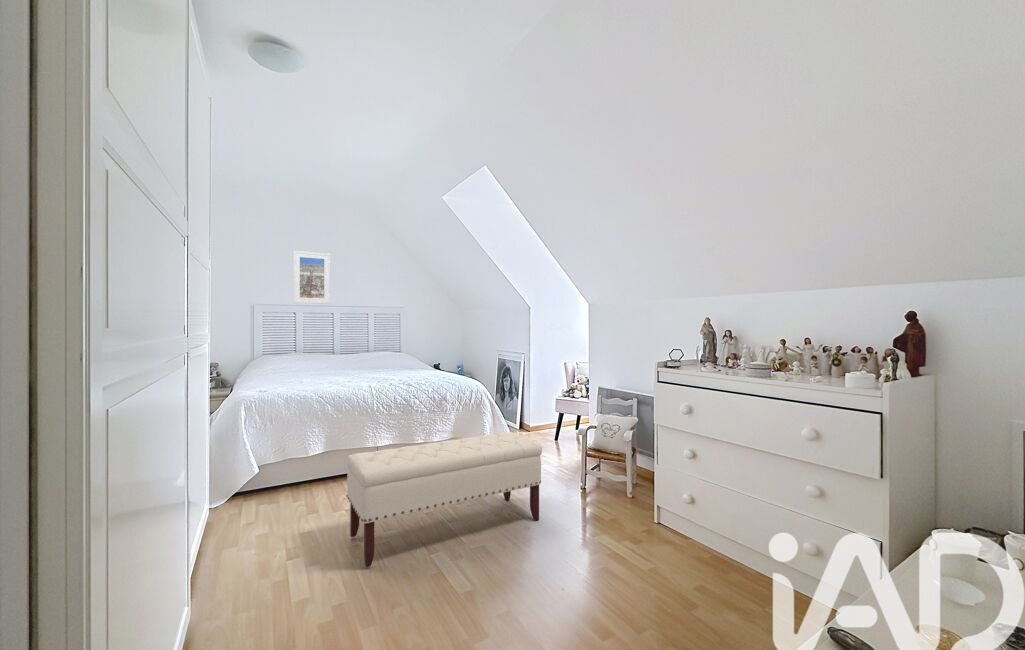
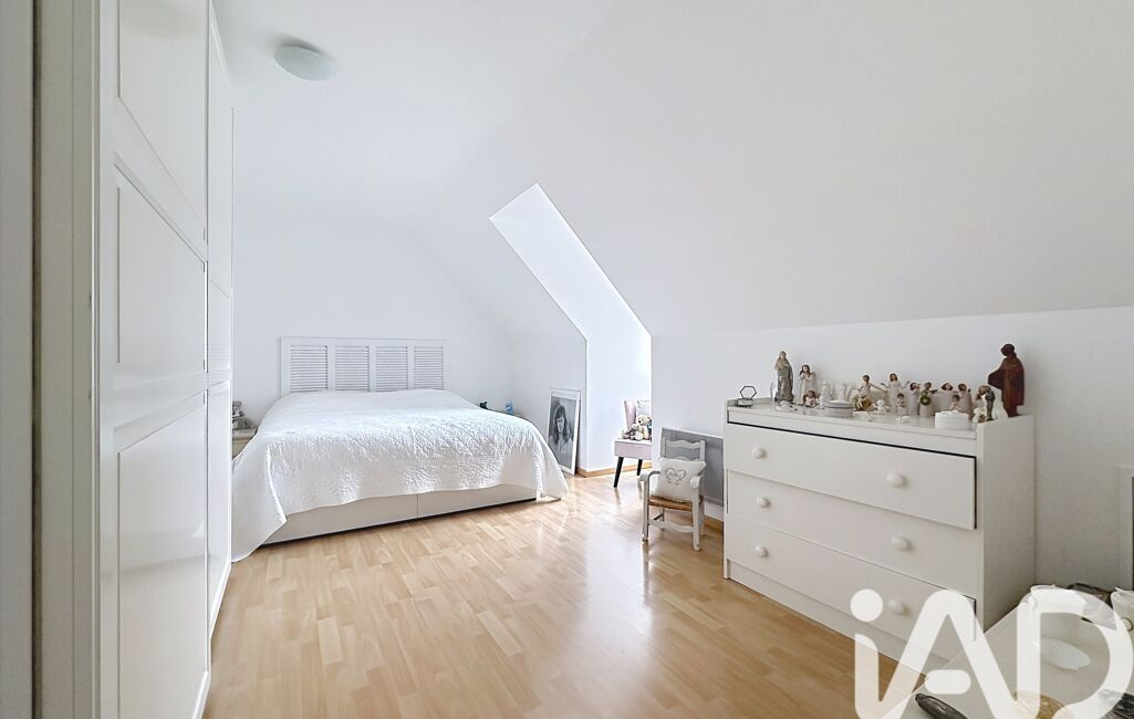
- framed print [292,250,331,305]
- bench [345,431,543,568]
